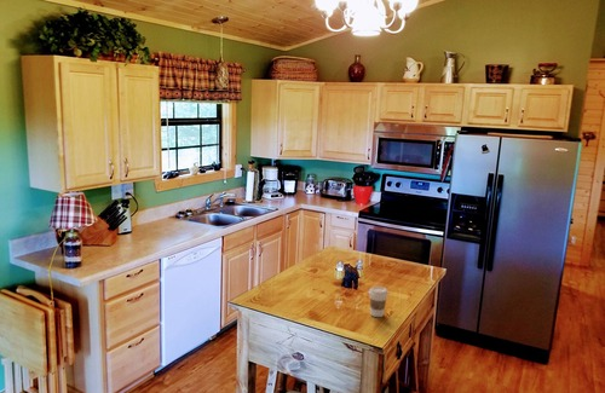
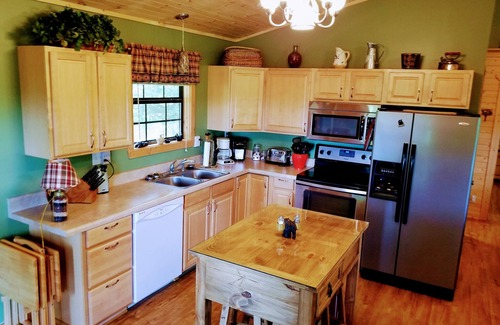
- coffee cup [368,285,390,318]
